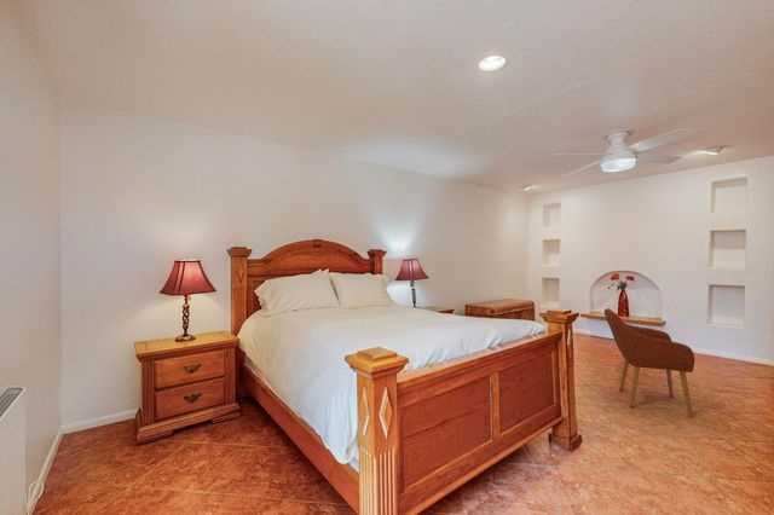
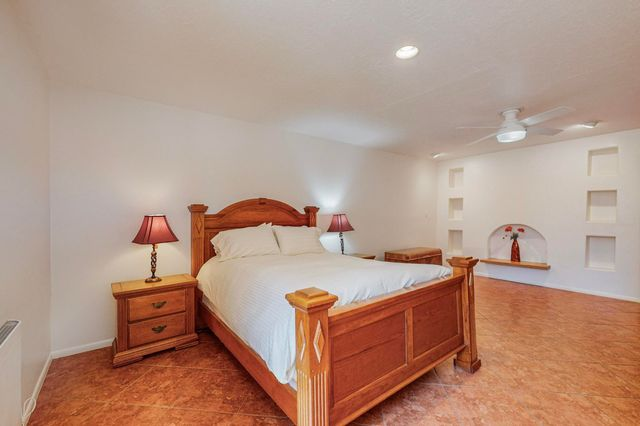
- armchair [603,307,695,419]
